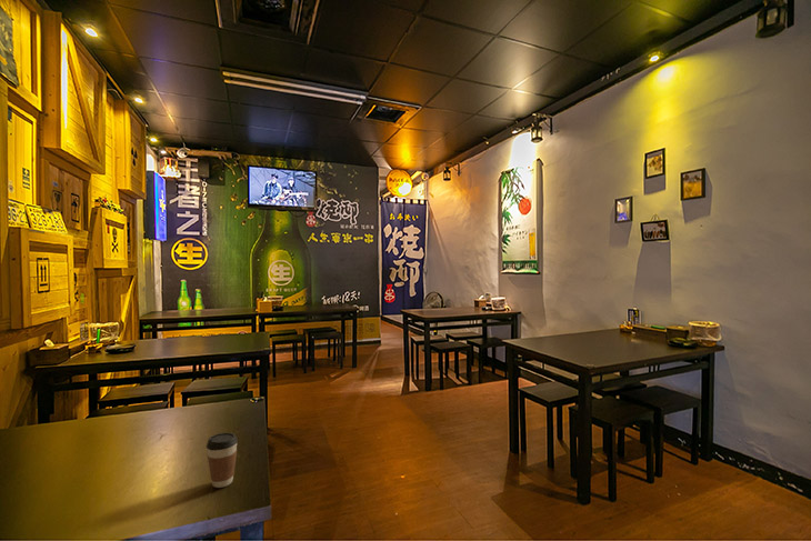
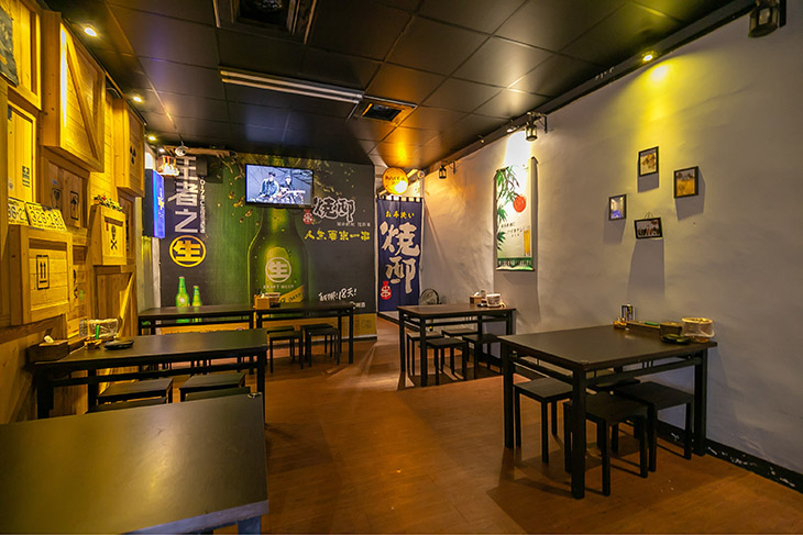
- coffee cup [206,432,239,489]
